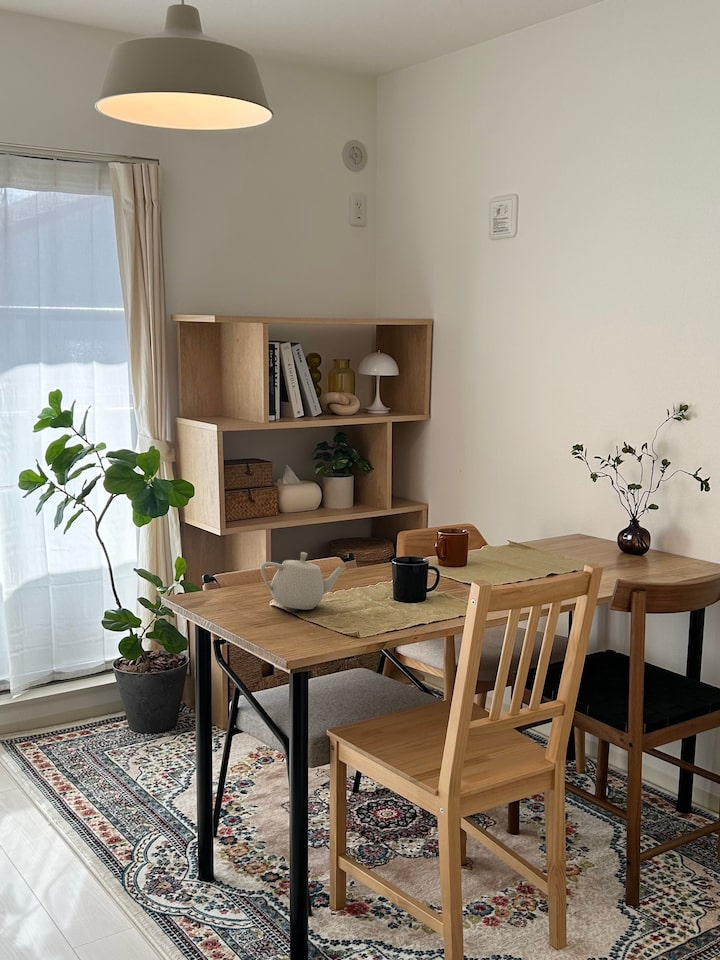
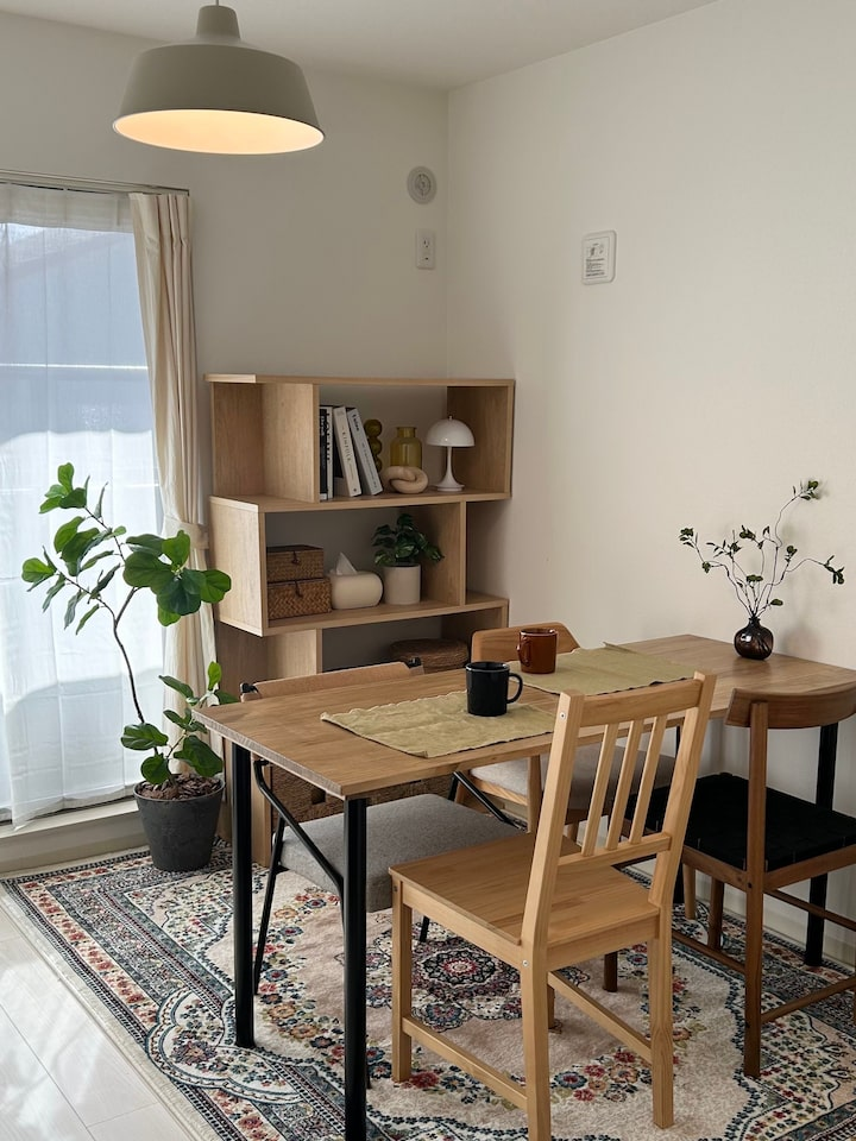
- teapot [260,551,347,610]
